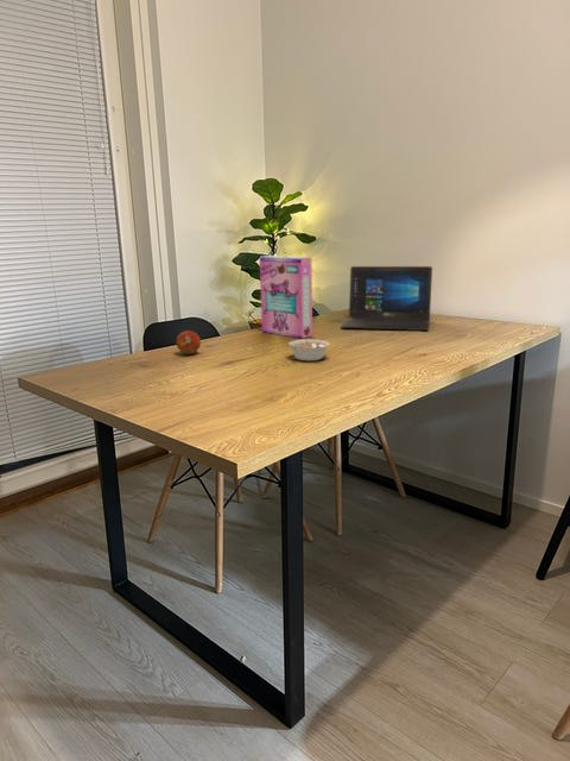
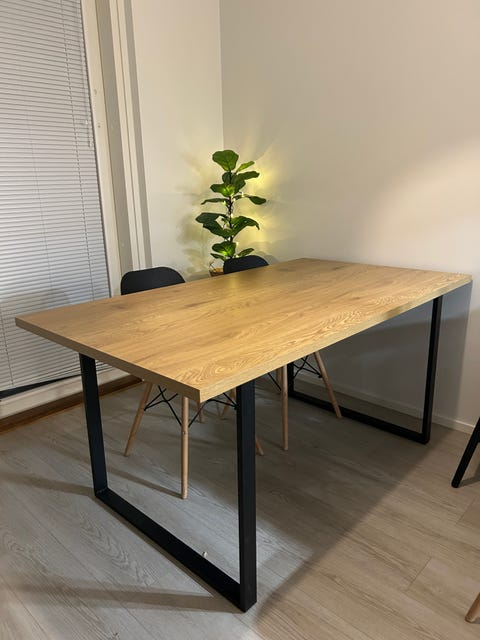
- laptop [340,265,433,332]
- fruit [176,329,202,356]
- legume [287,338,331,361]
- cereal box [259,254,314,339]
